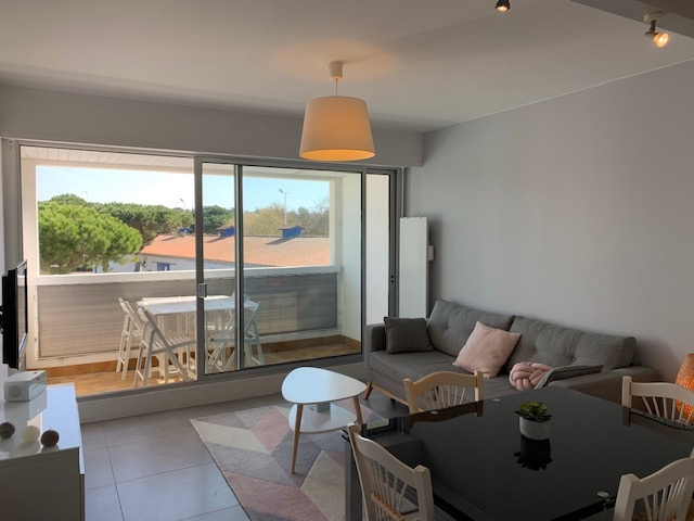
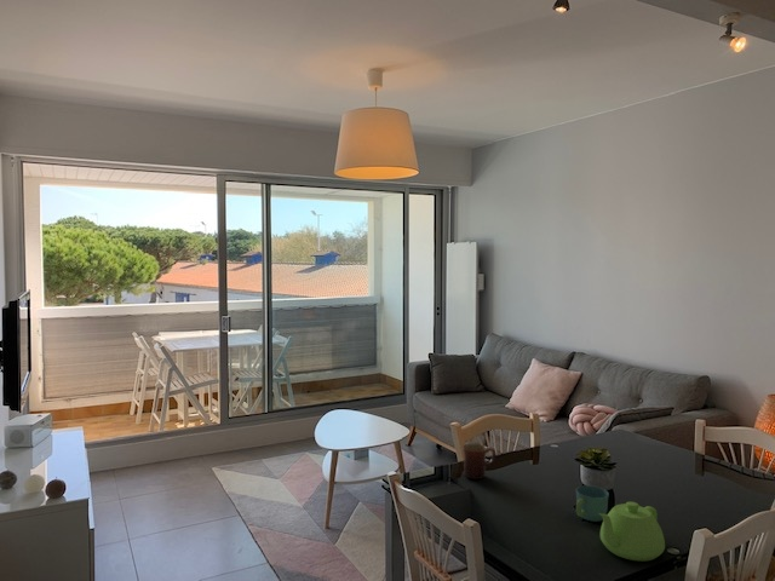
+ teapot [599,501,666,563]
+ mug [575,484,610,523]
+ mug [461,443,496,481]
